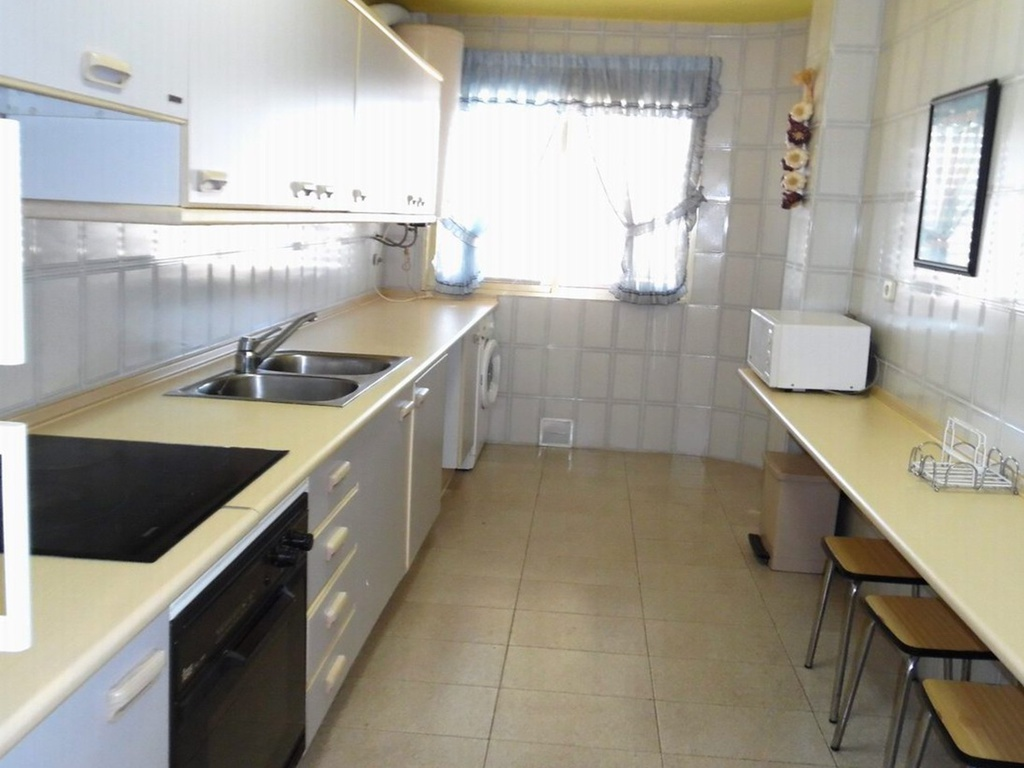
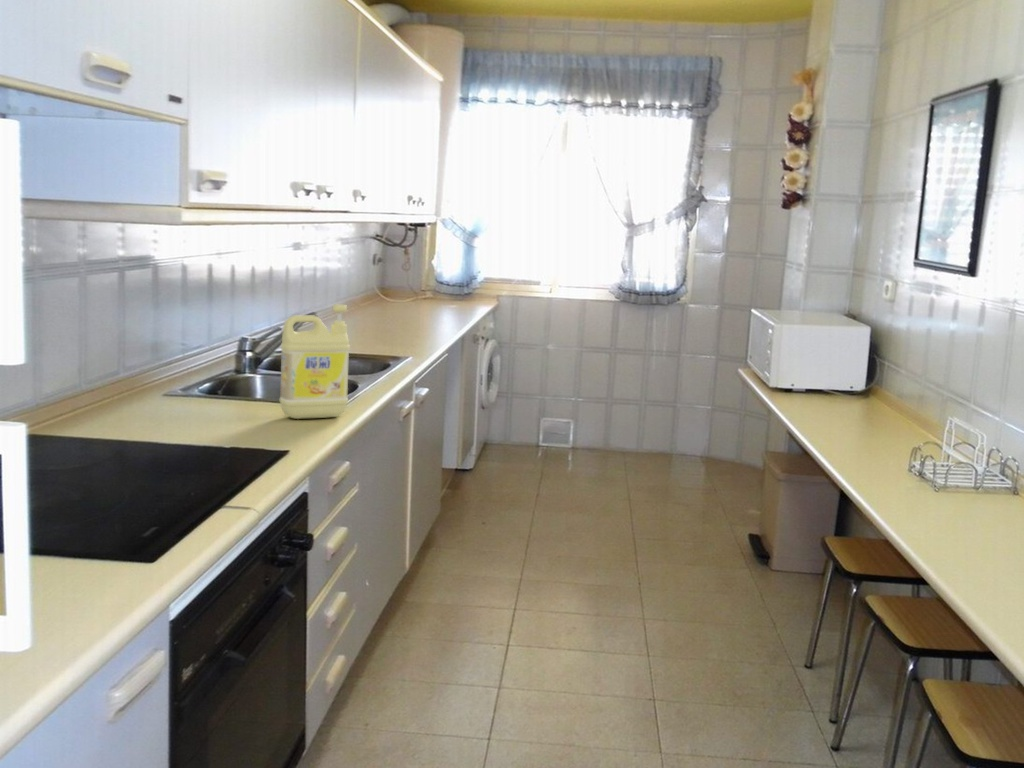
+ detergent [279,303,351,420]
